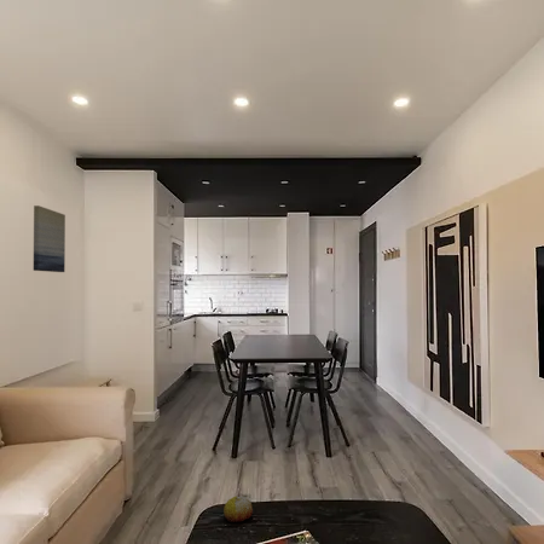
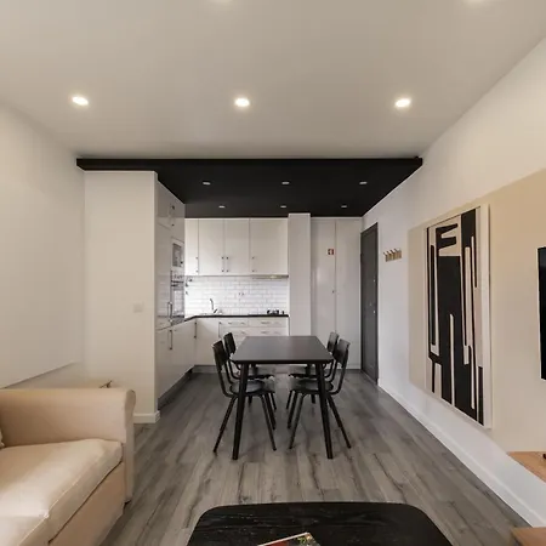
- fruit [222,496,254,523]
- wall art [33,204,66,273]
